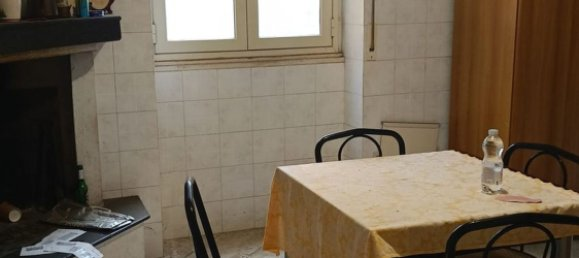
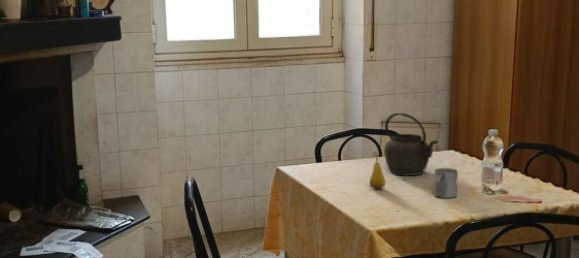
+ kettle [383,112,439,177]
+ fruit [368,157,386,190]
+ mug [433,167,459,199]
